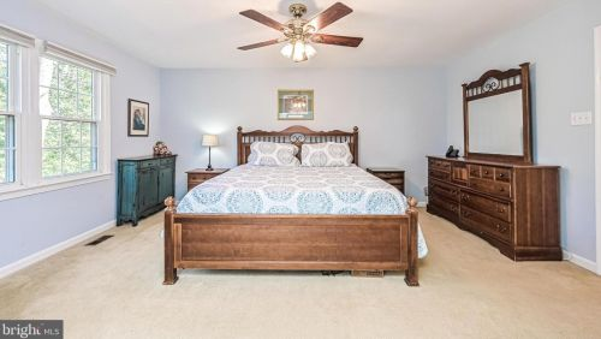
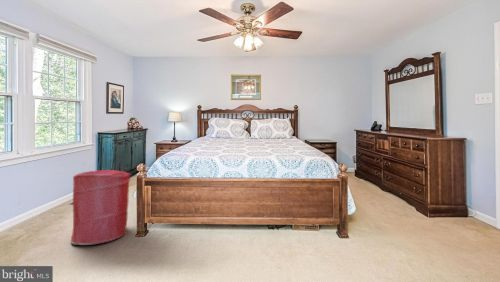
+ laundry hamper [70,169,131,246]
